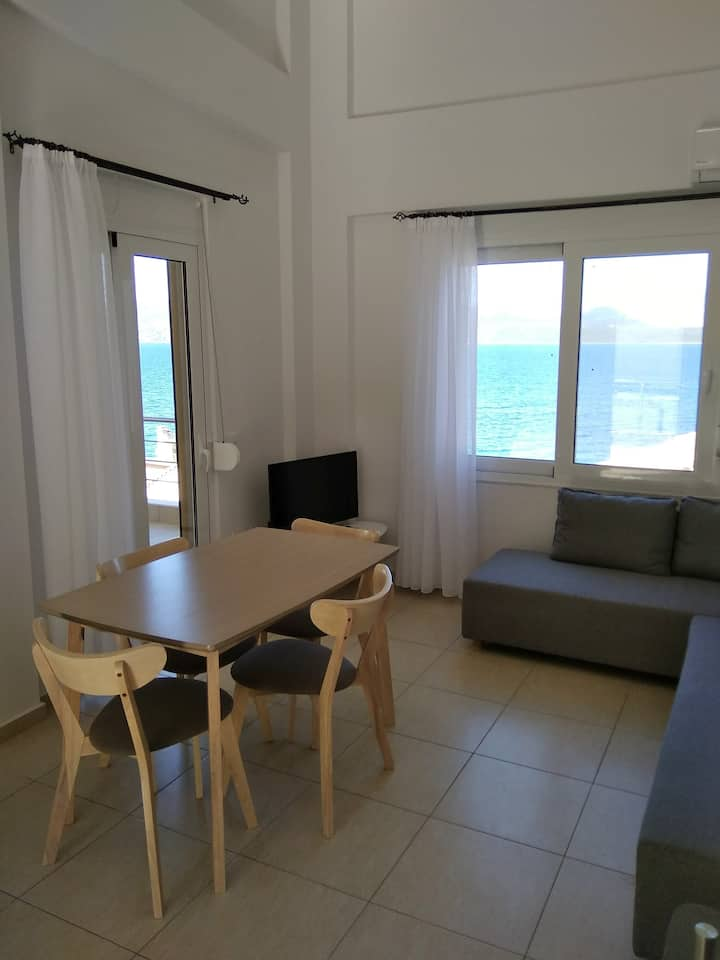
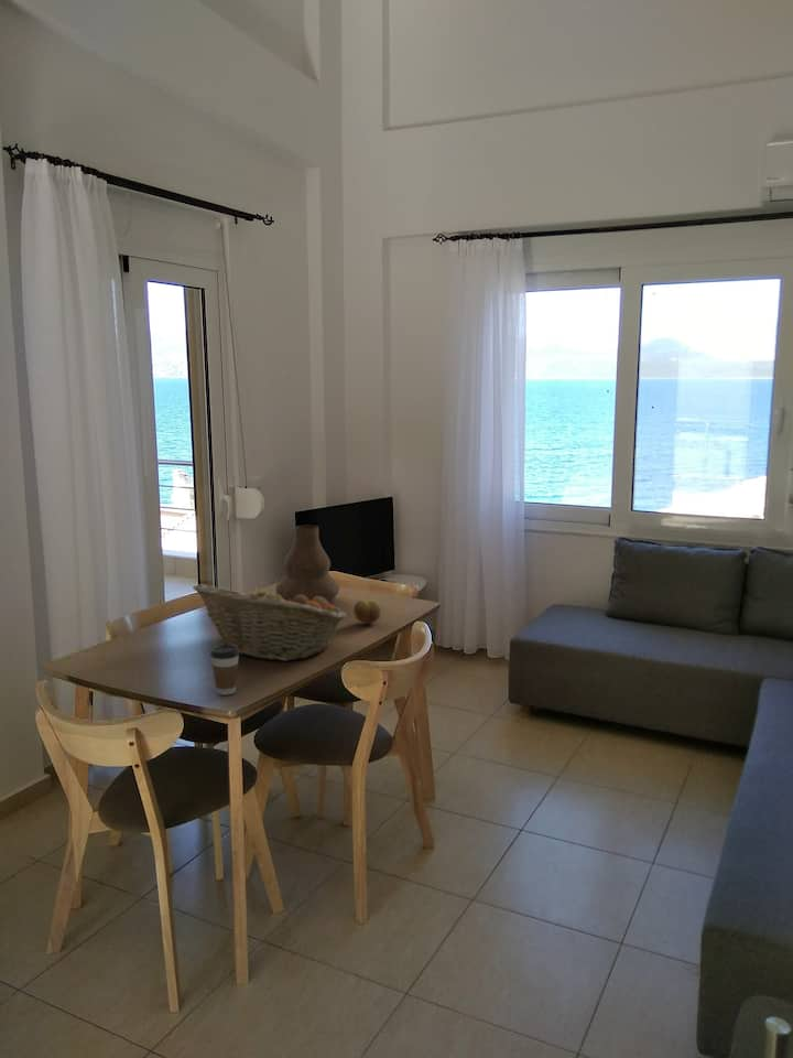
+ fruit [352,600,382,625]
+ vase [274,525,340,605]
+ fruit basket [192,583,347,662]
+ coffee cup [210,645,240,697]
